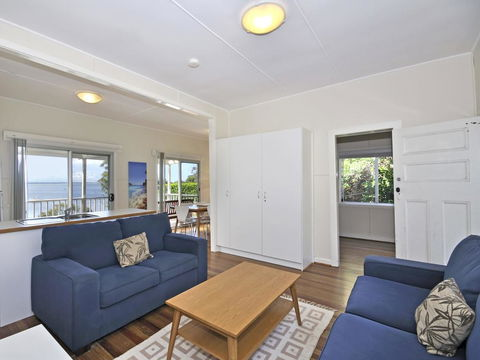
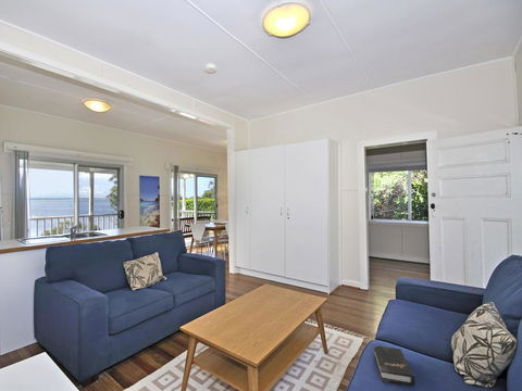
+ hardback book [372,344,415,387]
